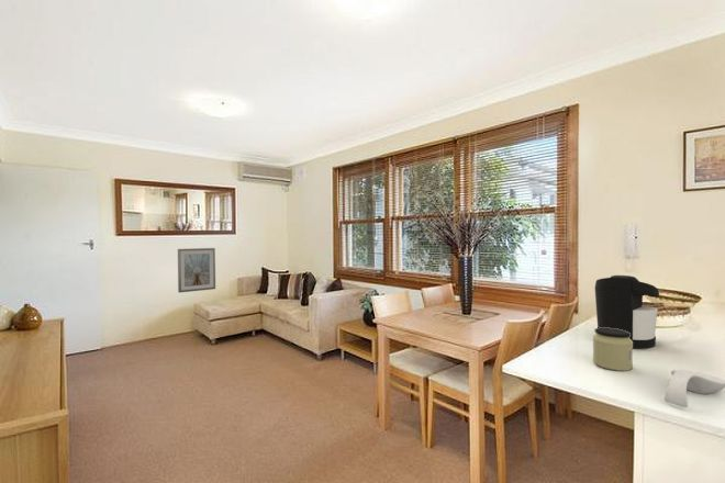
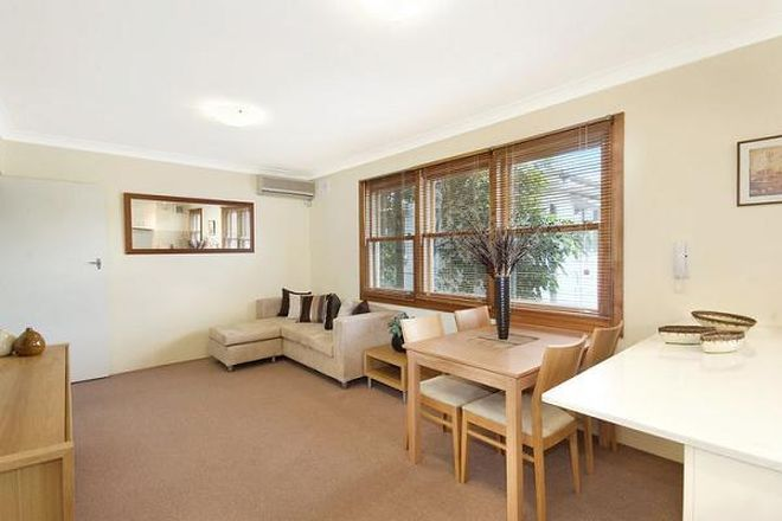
- jar [592,327,634,372]
- picture frame [177,247,216,293]
- spoon rest [663,369,725,408]
- coffee maker [594,274,660,350]
